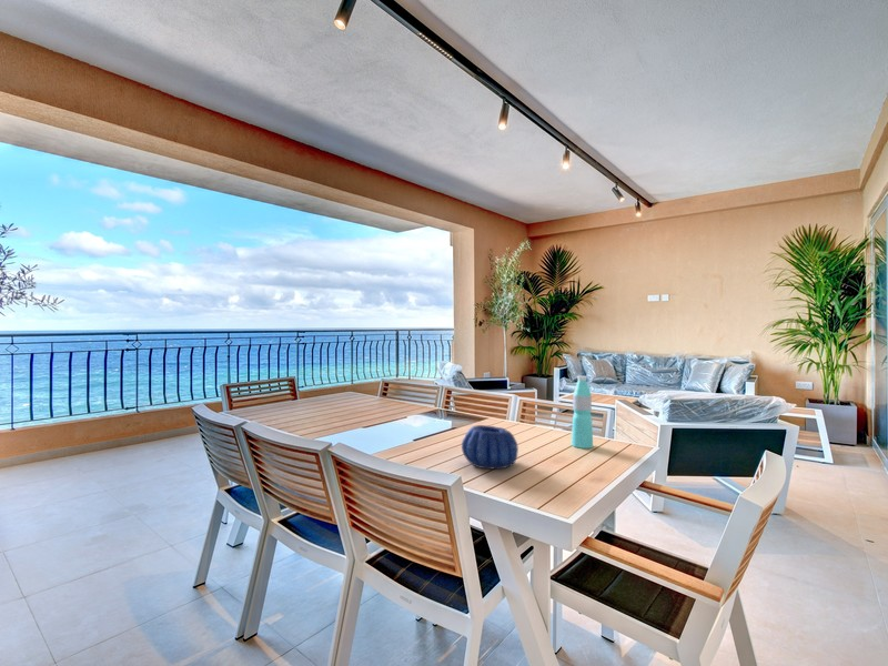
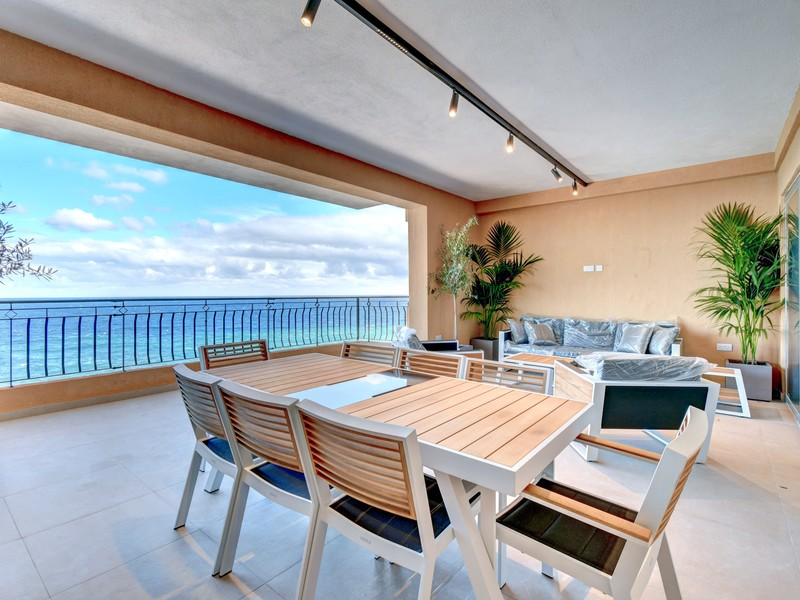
- water bottle [571,375,594,450]
- decorative bowl [461,424,519,470]
